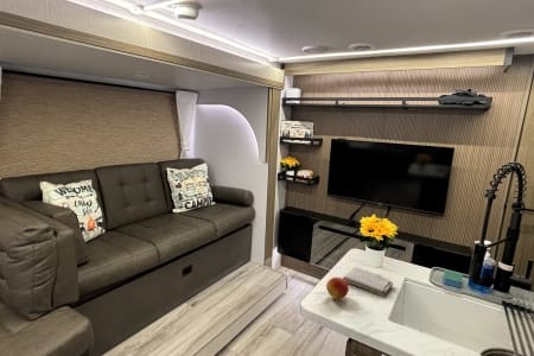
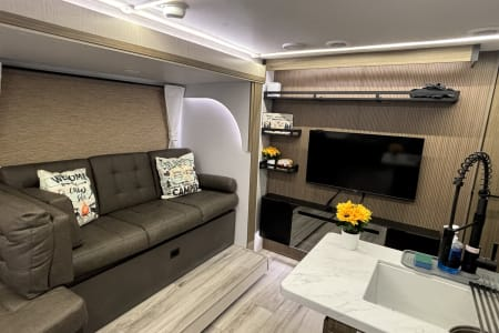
- fruit [325,276,350,300]
- washcloth [342,266,394,297]
